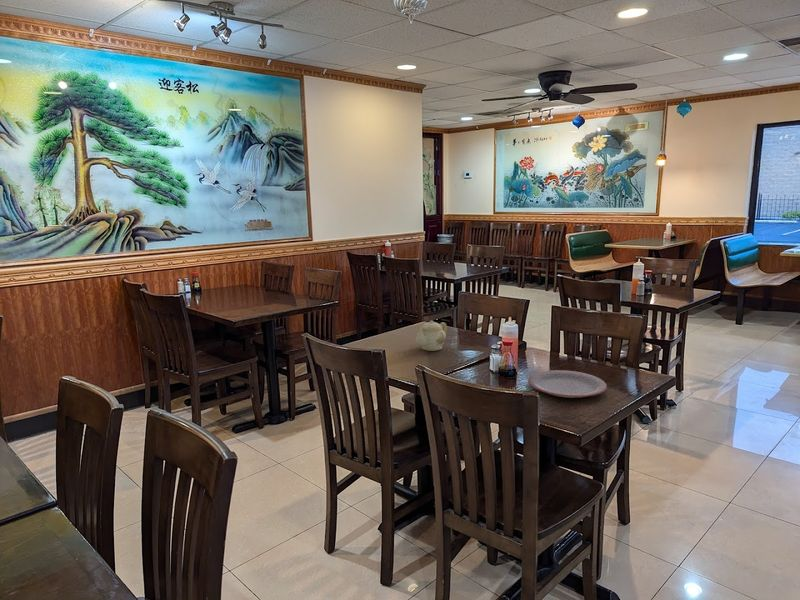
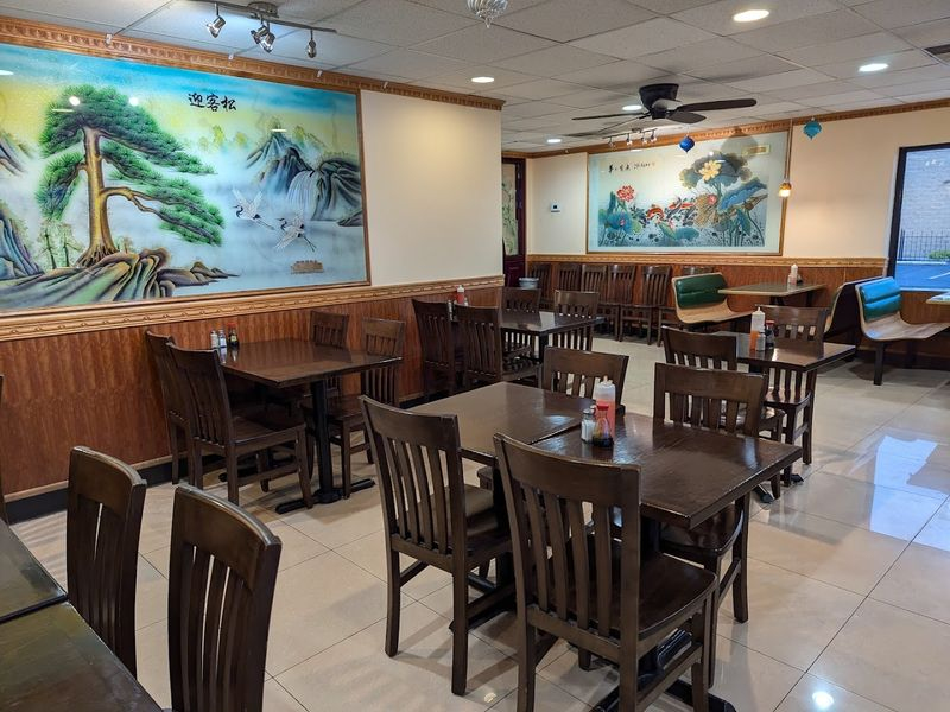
- plate [527,369,608,399]
- teapot [415,319,448,352]
